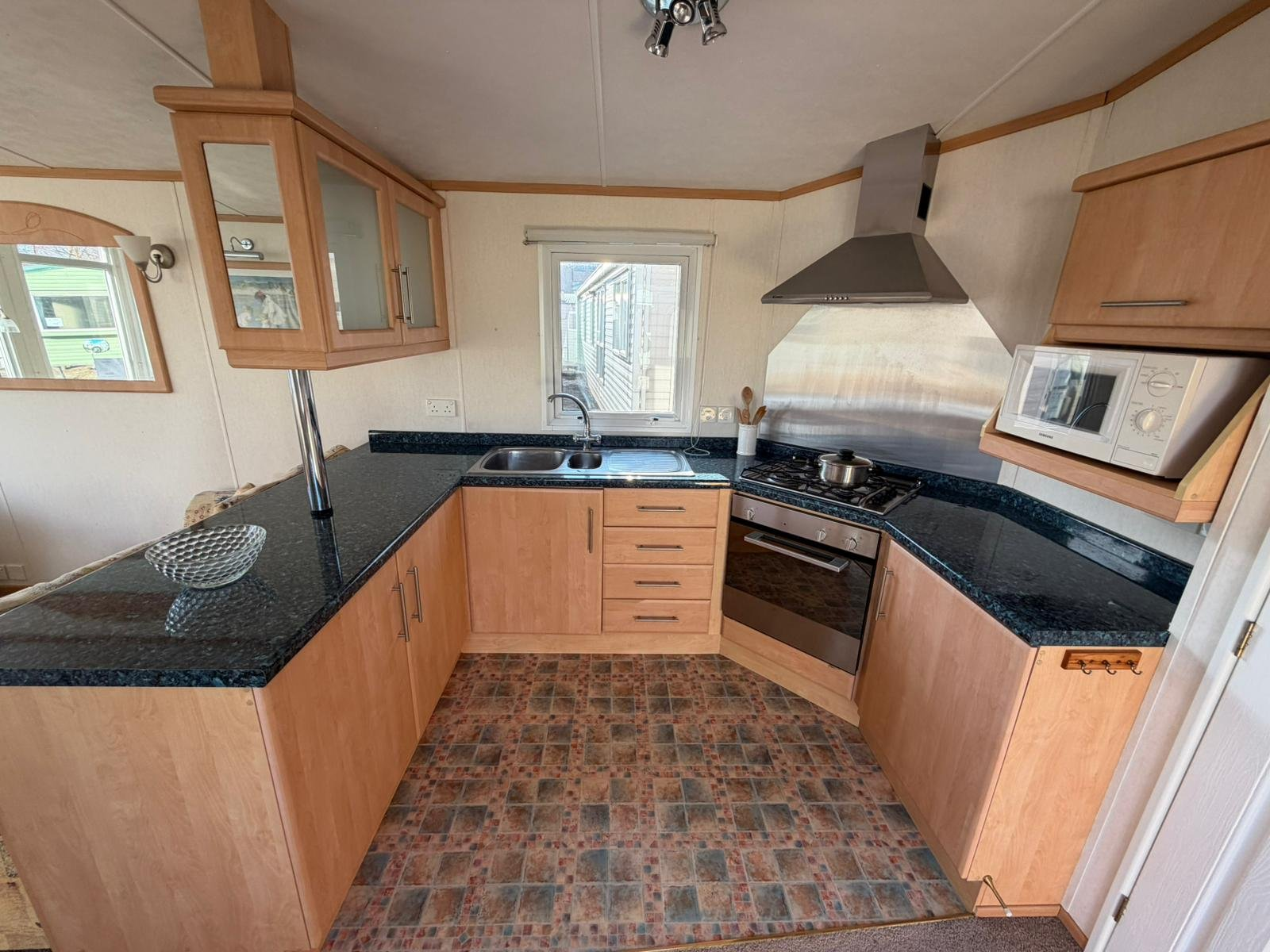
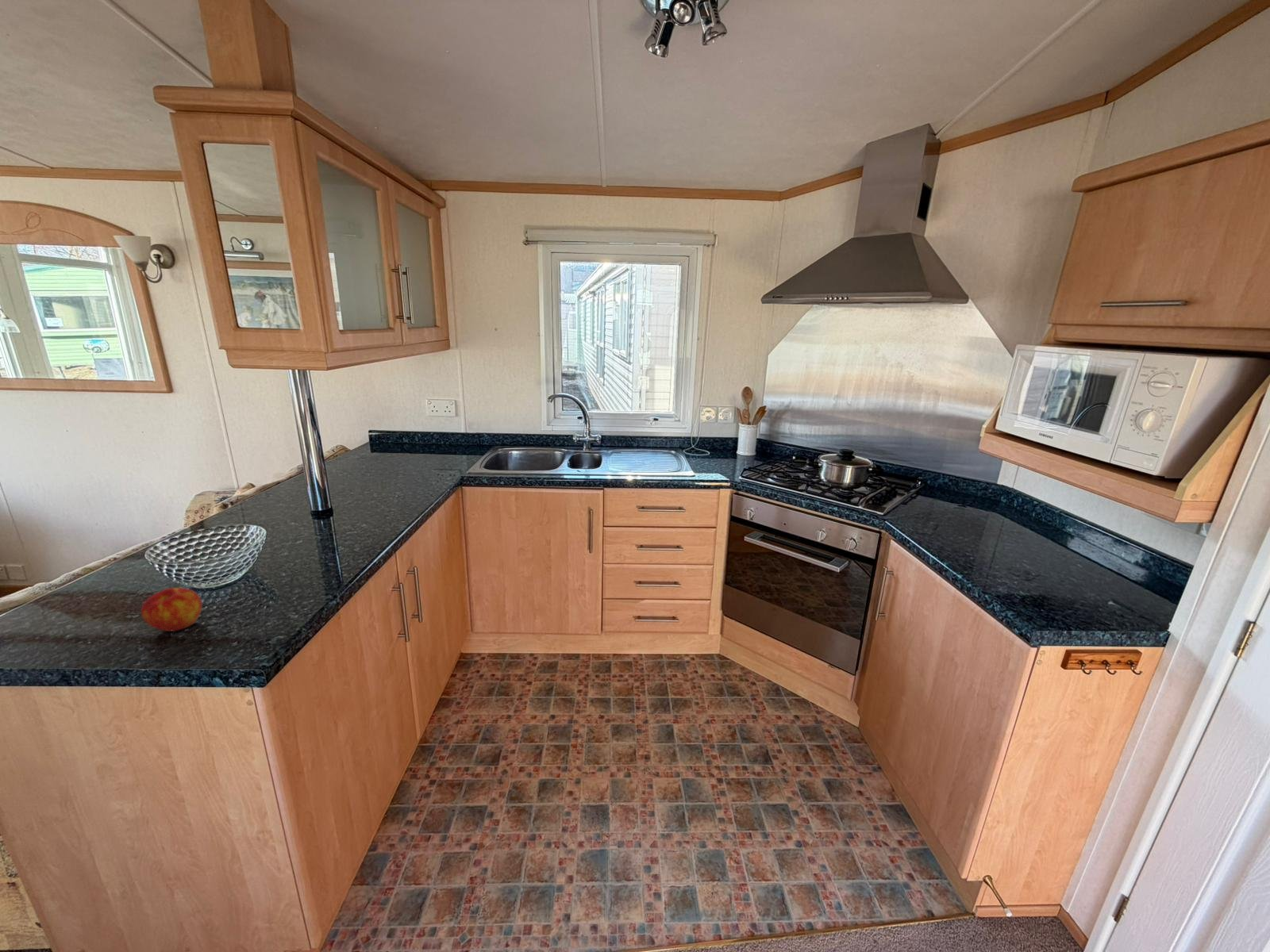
+ apple [140,587,203,632]
